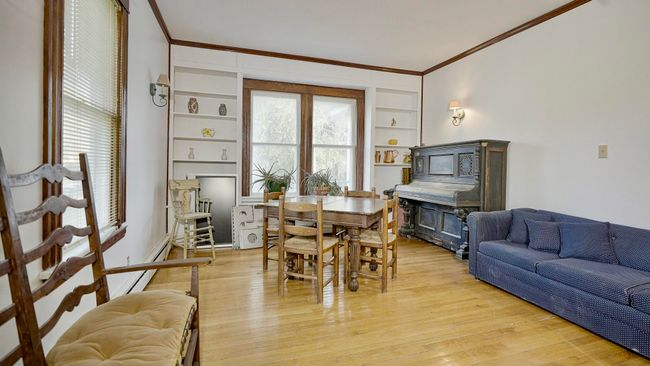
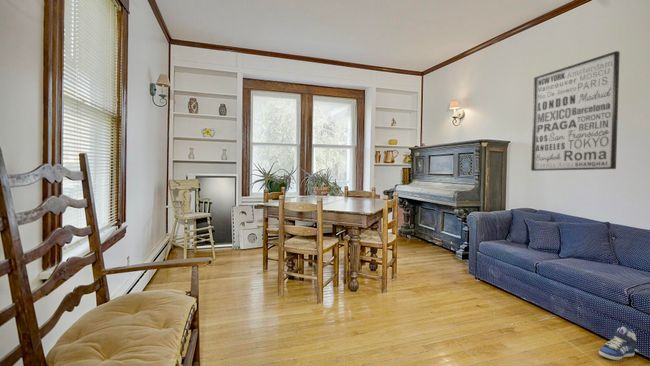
+ sneaker [598,325,638,361]
+ wall art [530,50,621,172]
